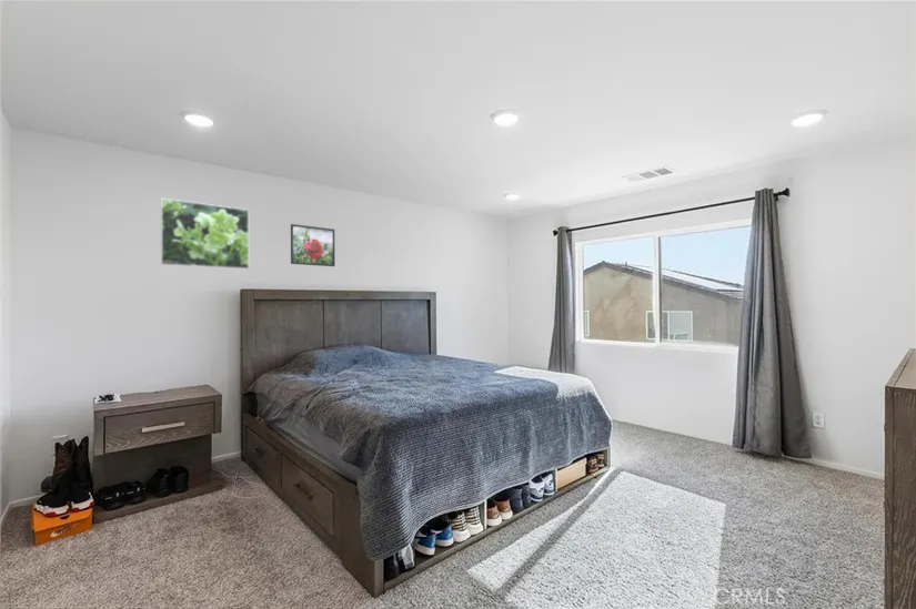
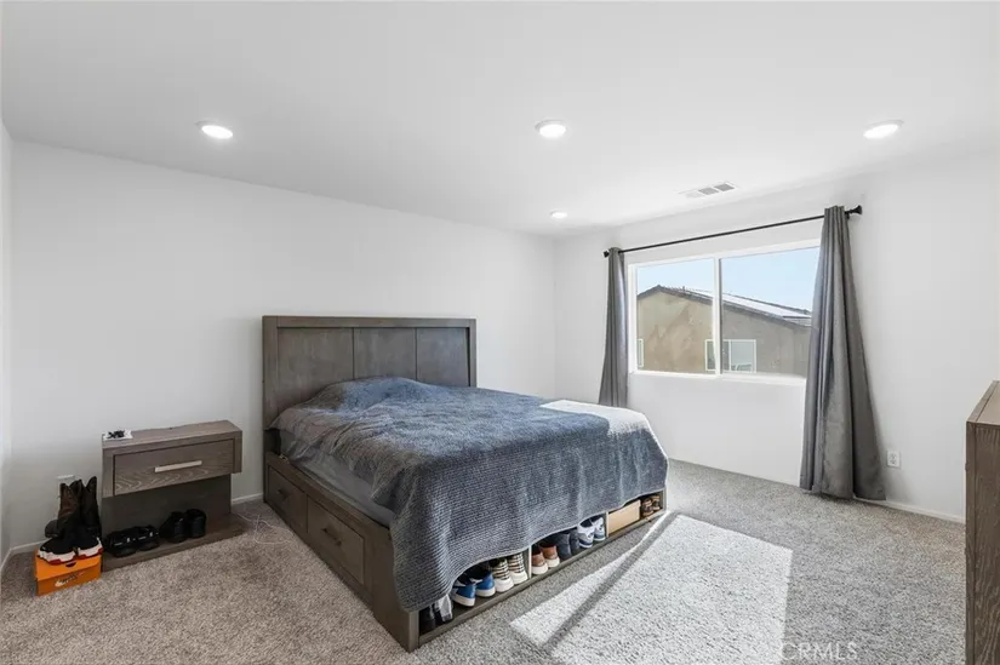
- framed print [160,197,250,271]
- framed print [290,223,336,267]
